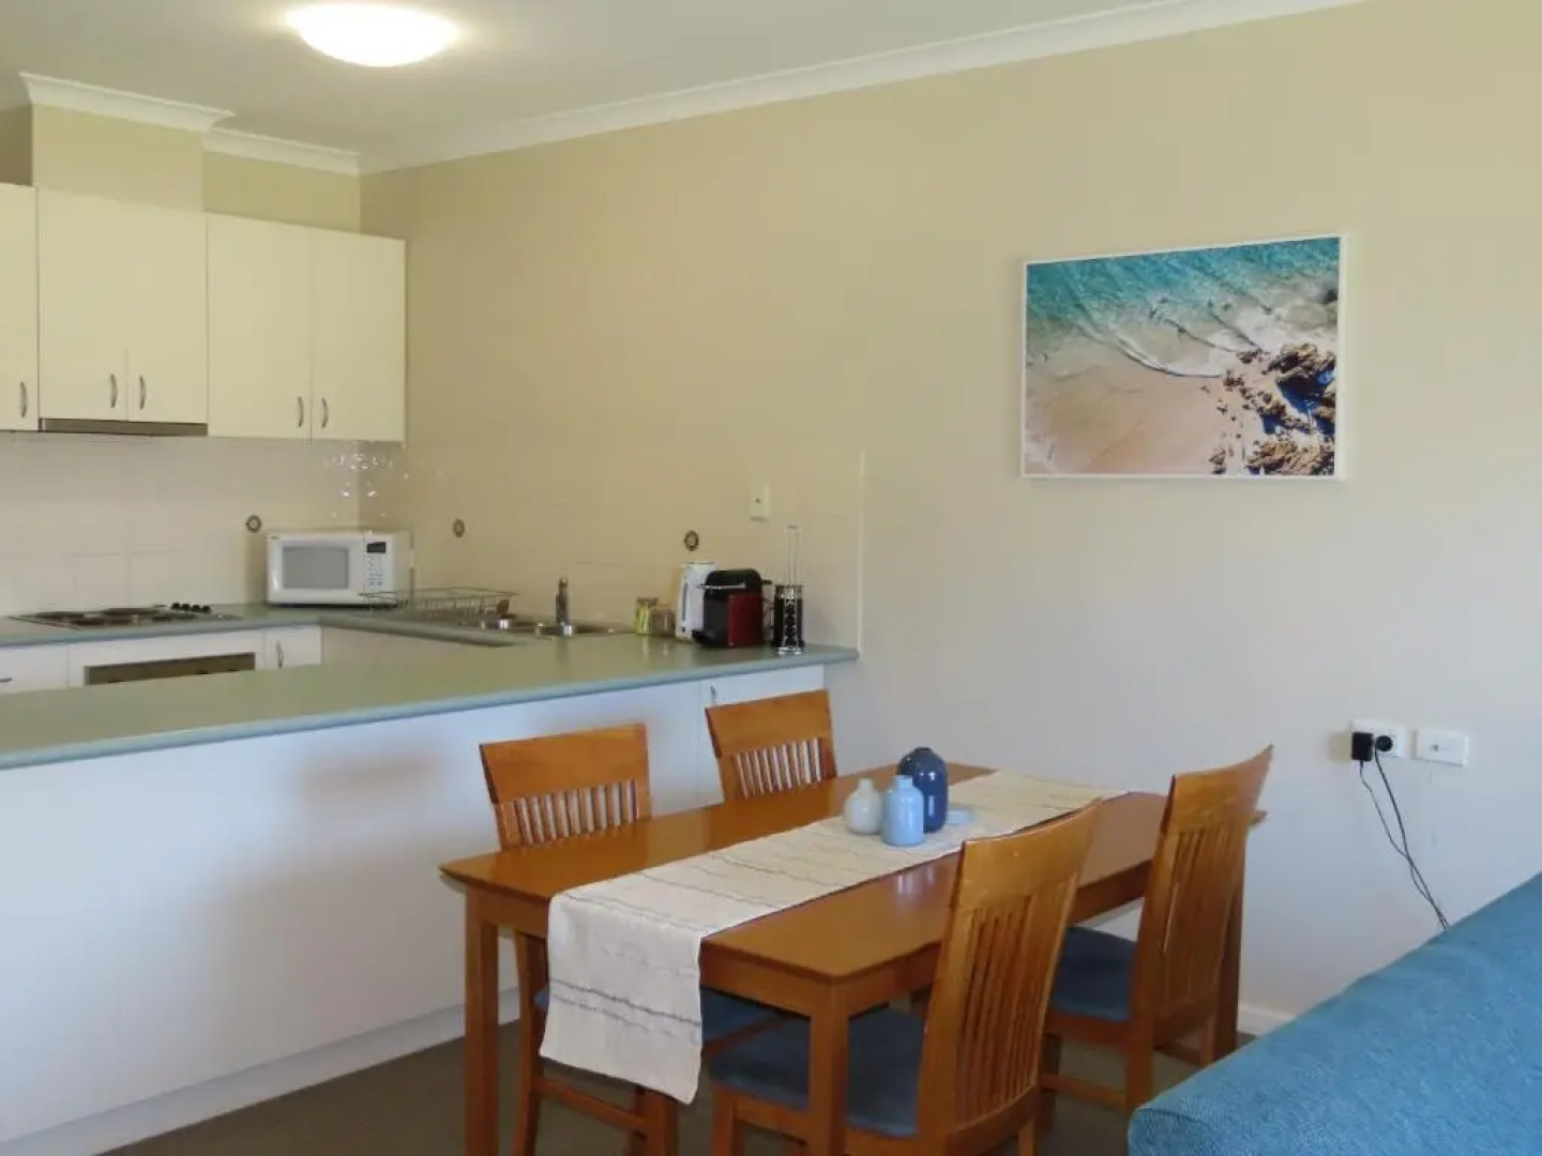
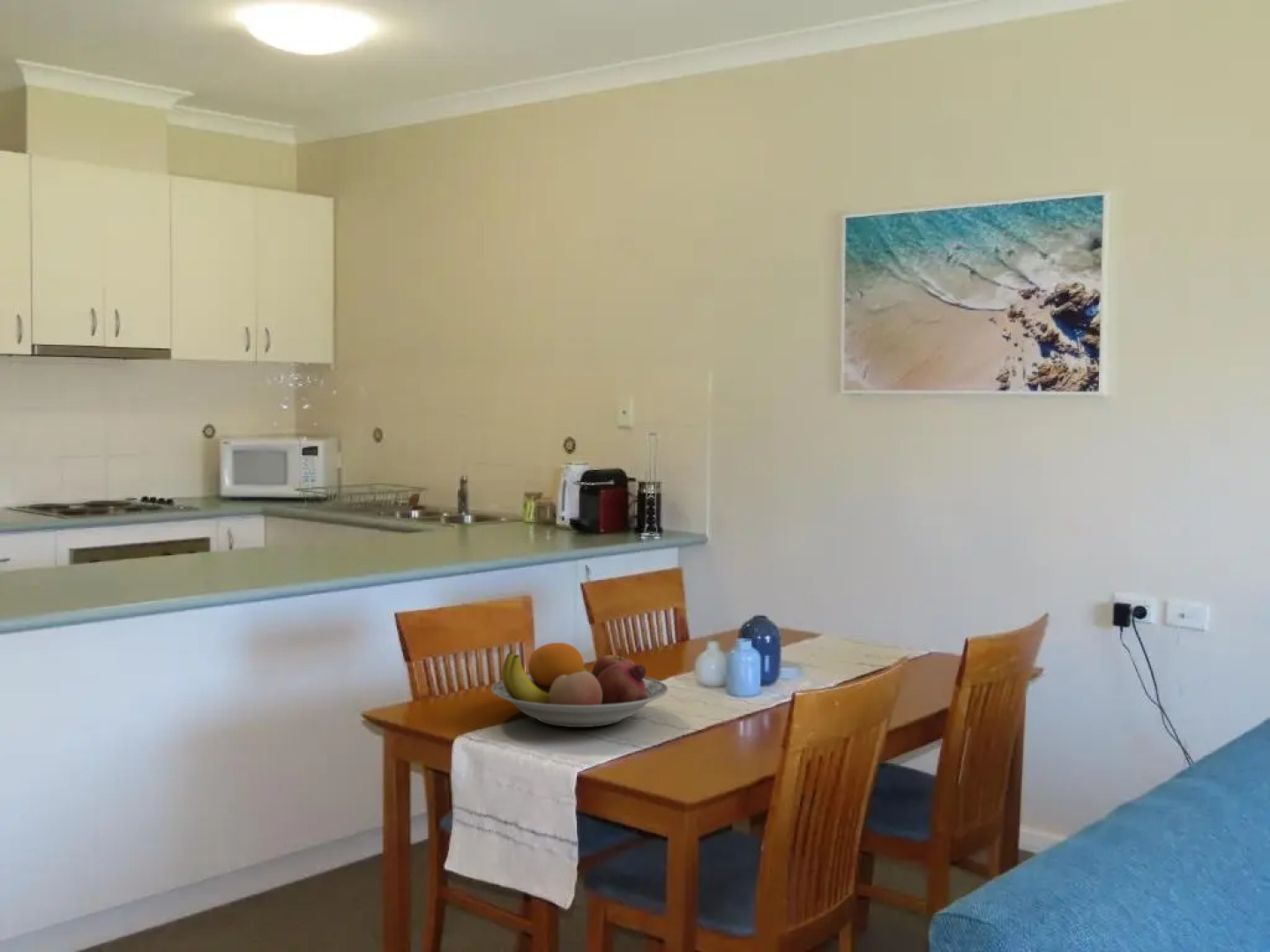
+ fruit bowl [490,642,669,728]
